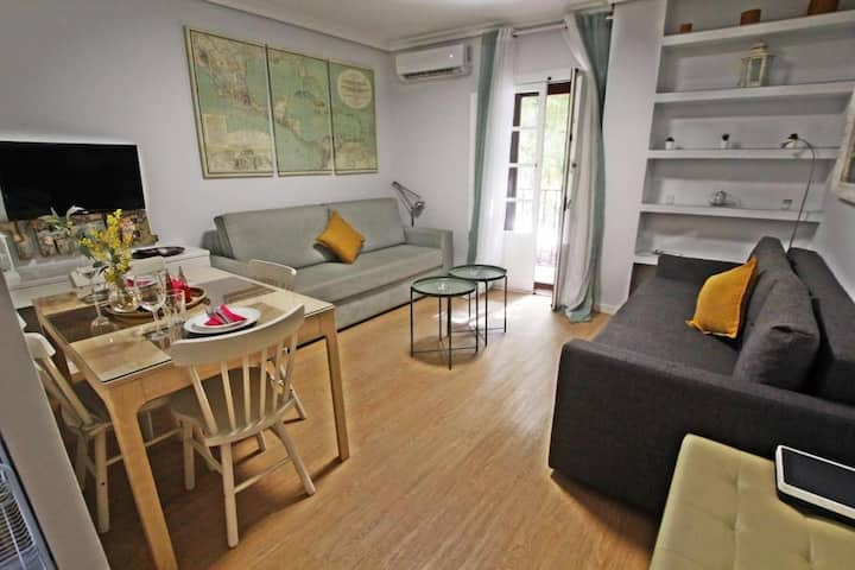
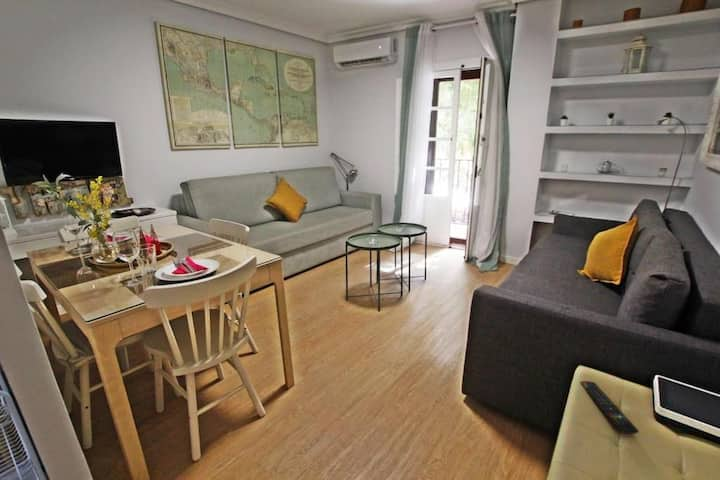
+ remote control [579,380,640,435]
